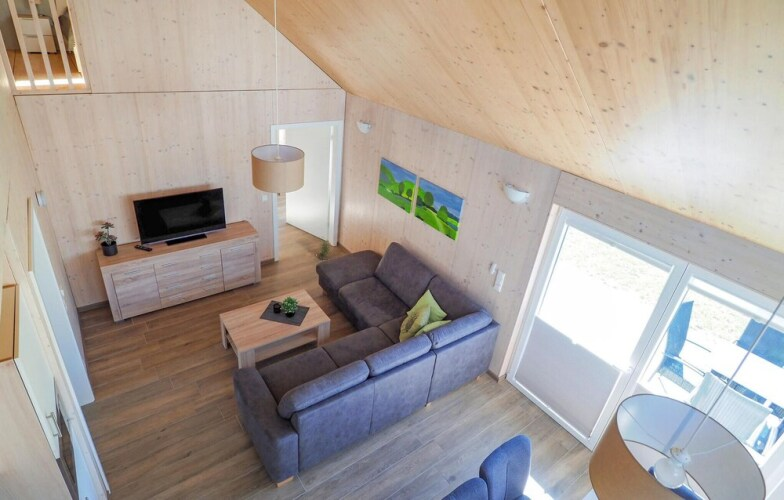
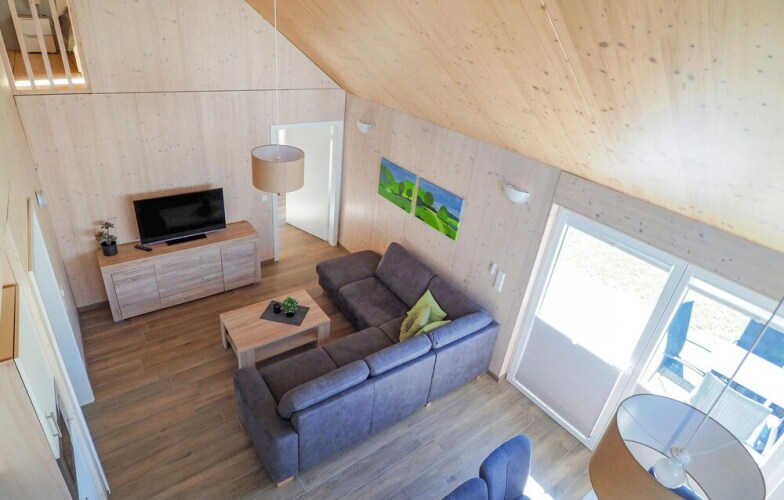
- potted plant [317,237,335,260]
